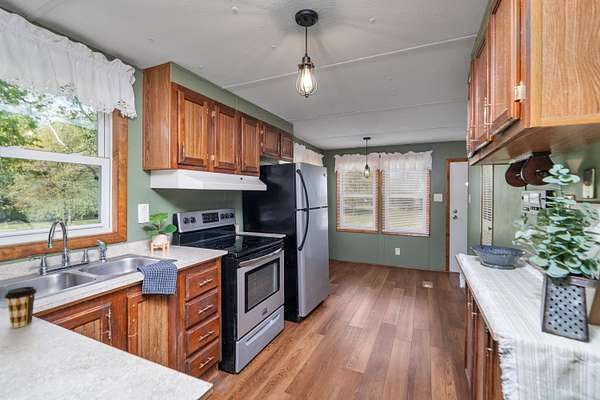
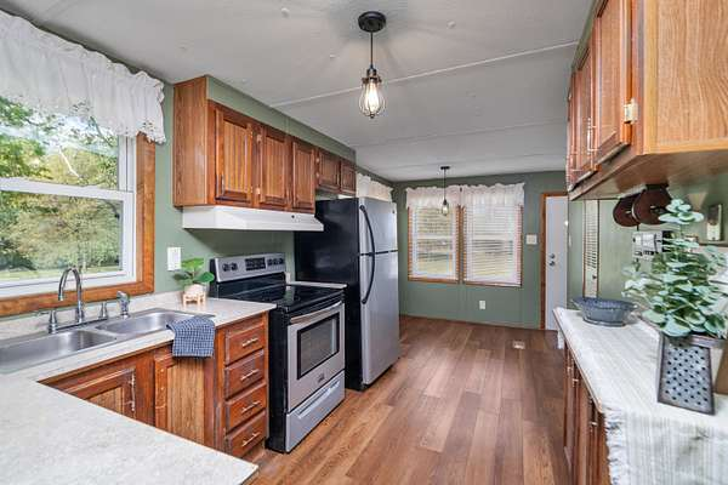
- coffee cup [4,286,37,329]
